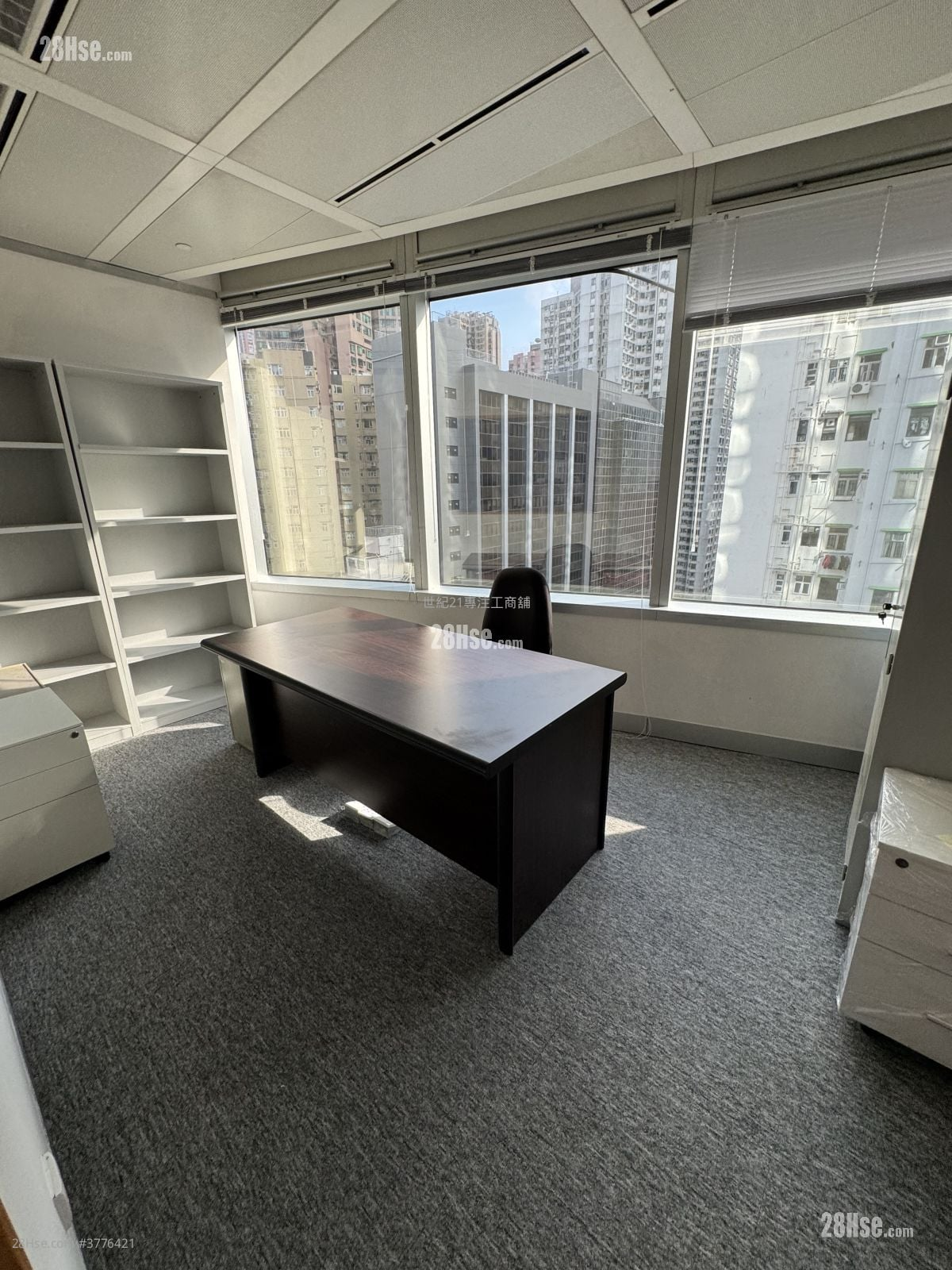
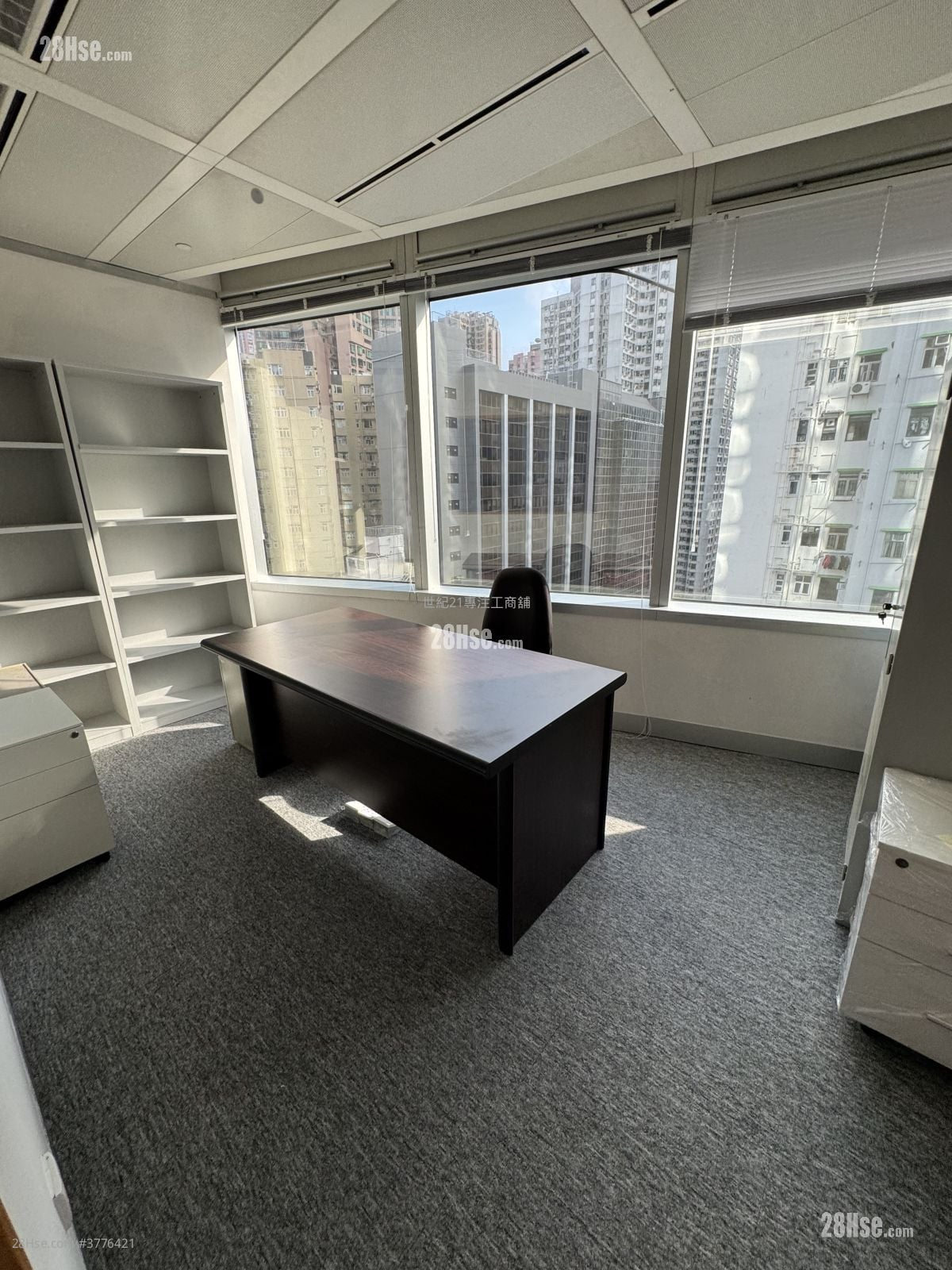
+ eyeball [250,187,265,205]
